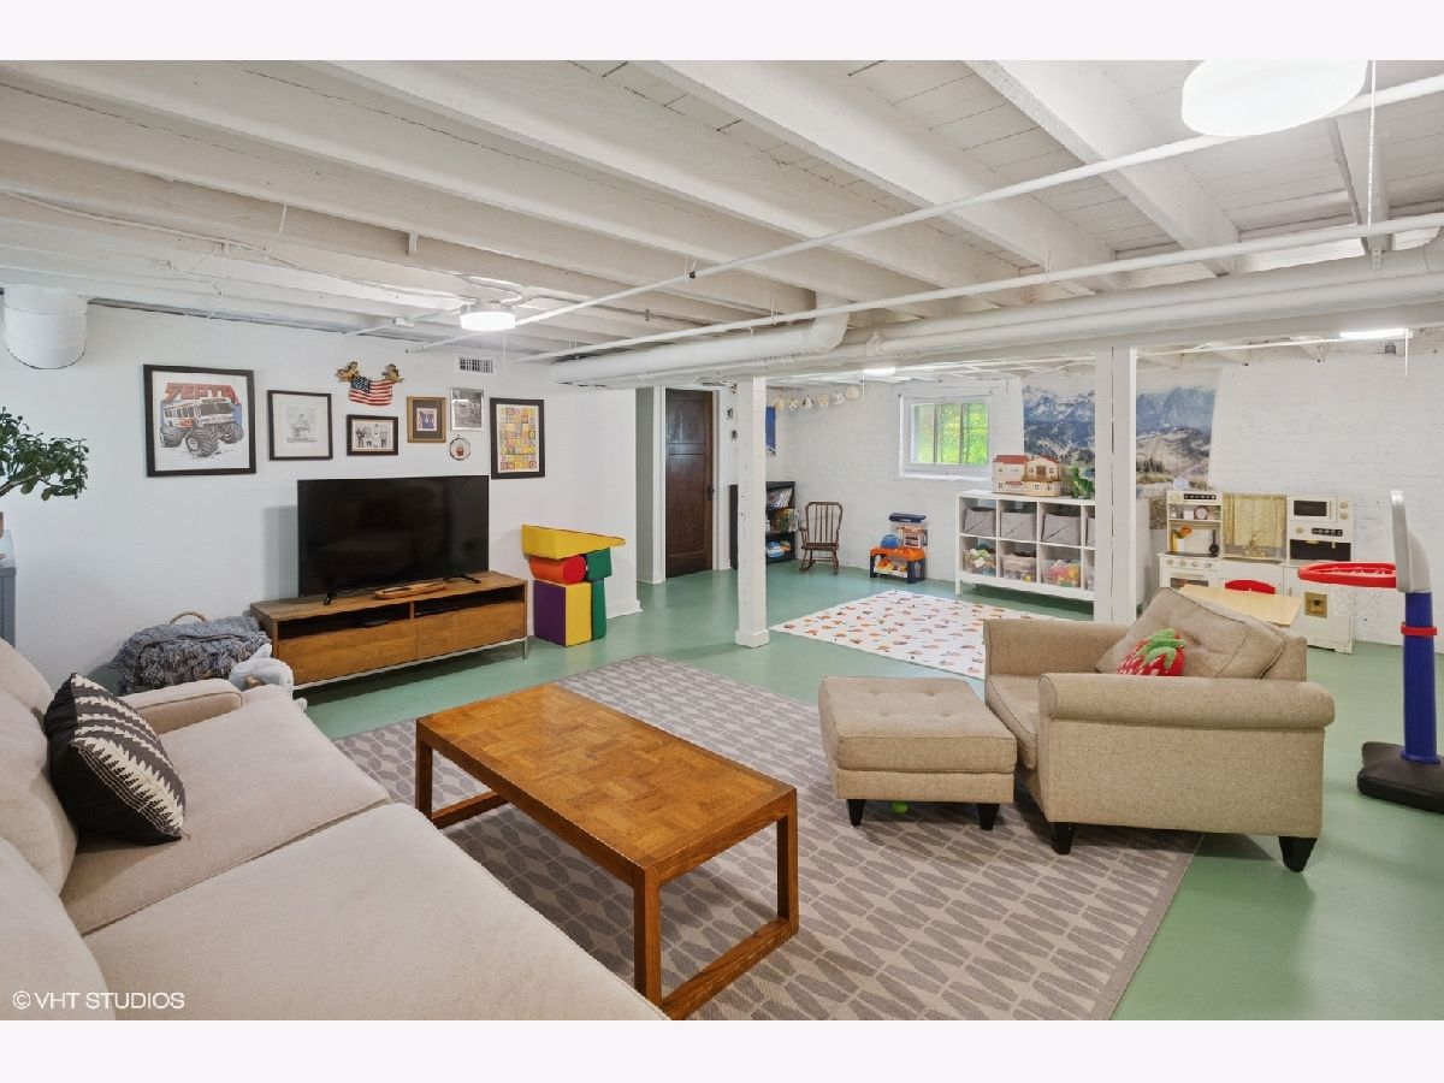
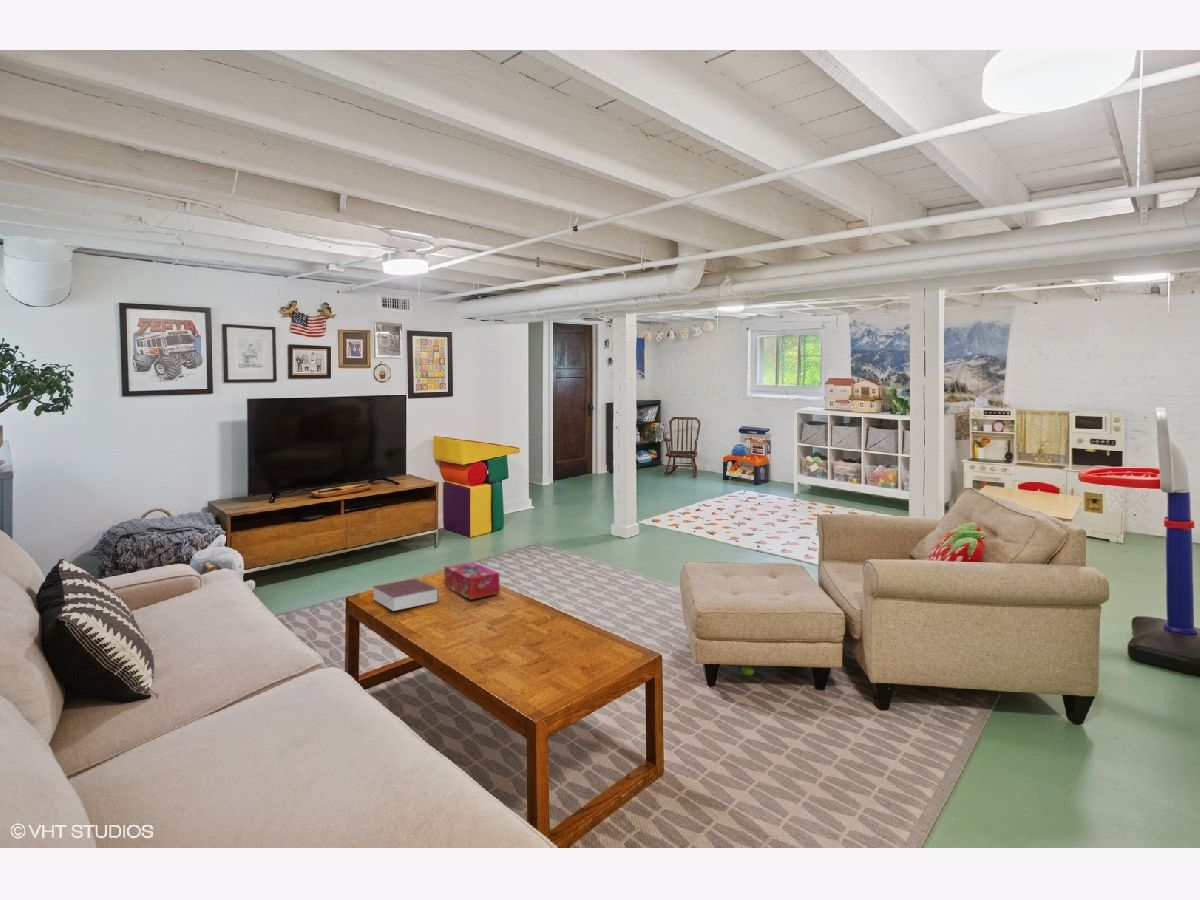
+ book [371,578,440,612]
+ tissue box [443,561,501,601]
